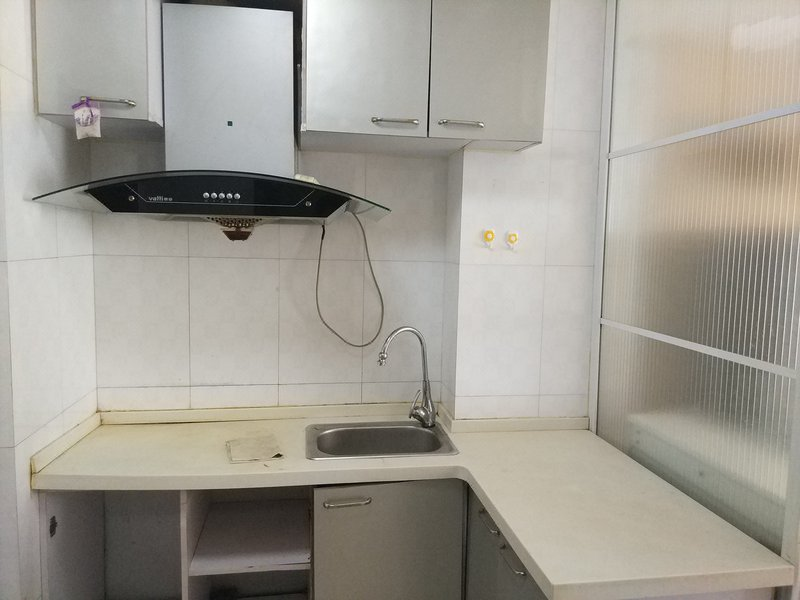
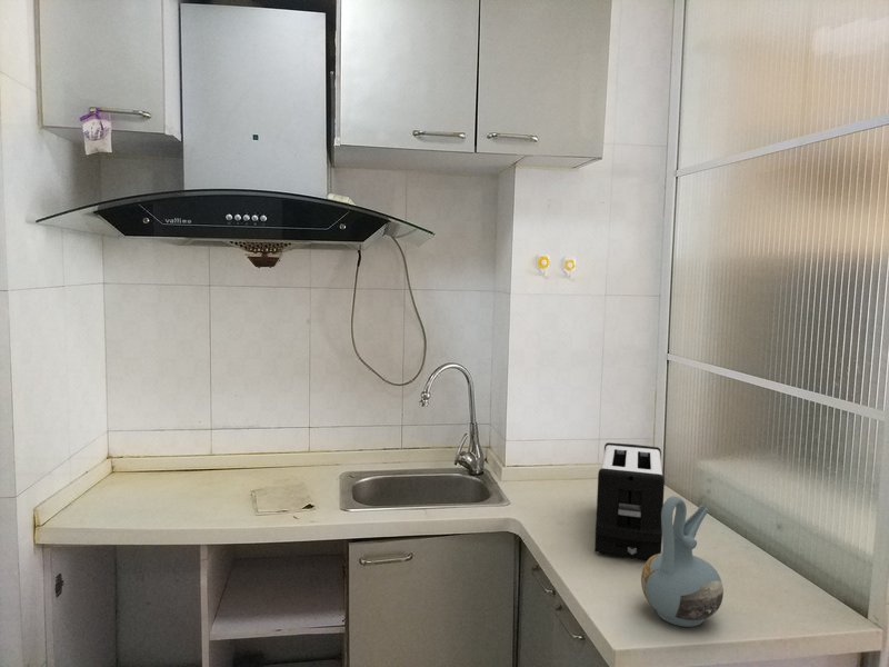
+ toaster [593,441,666,561]
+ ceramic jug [640,495,725,628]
